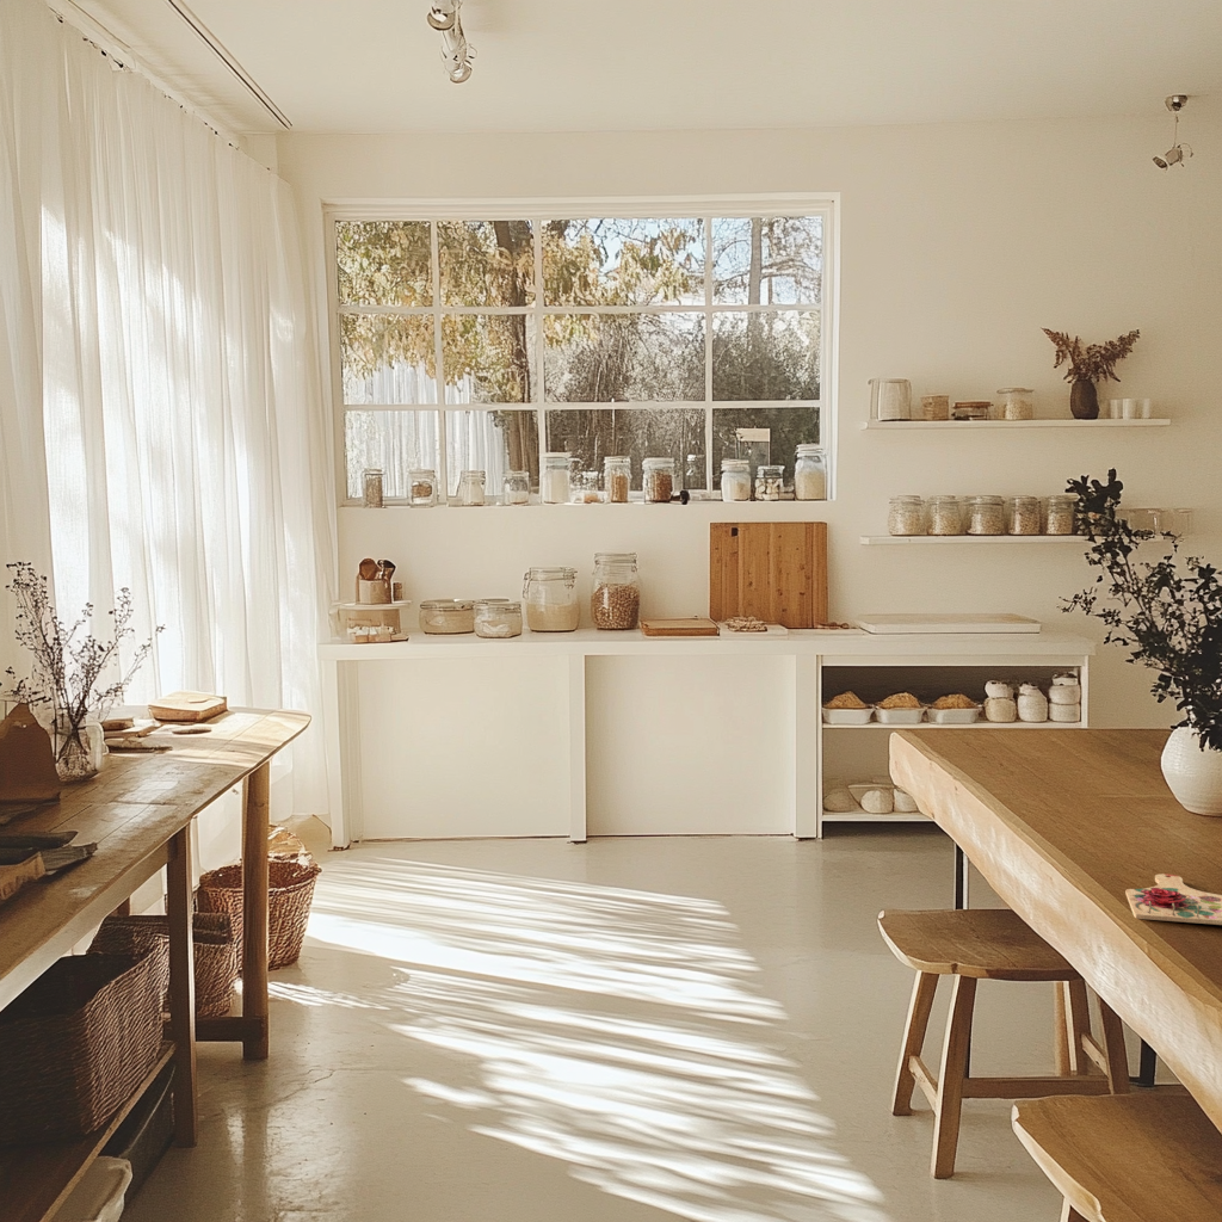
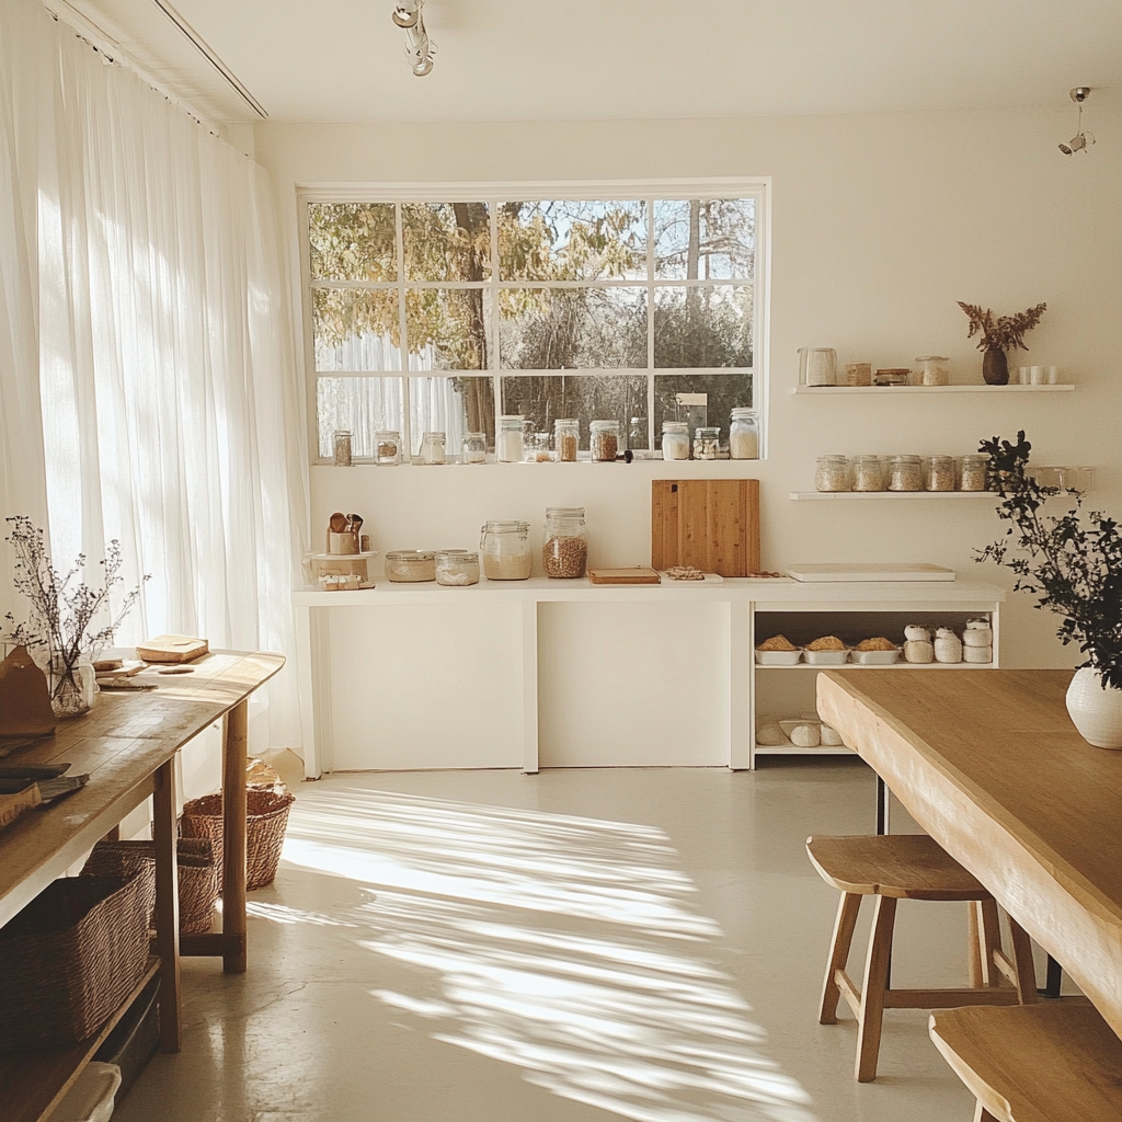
- cutting board [1124,872,1222,926]
